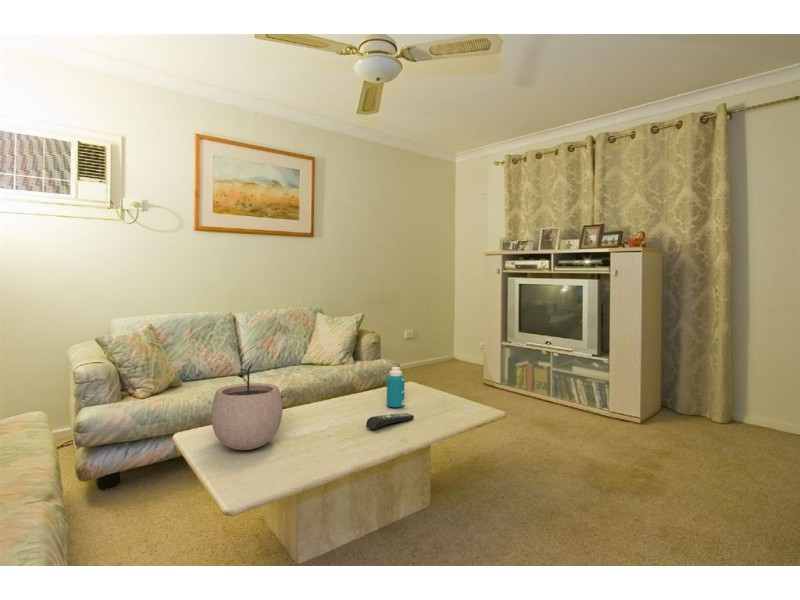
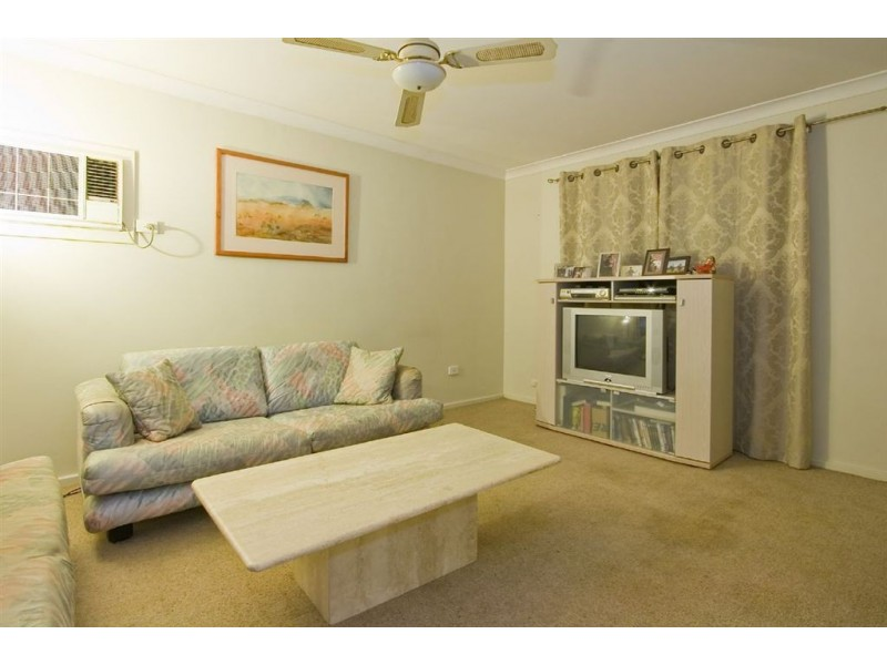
- bottle [386,366,405,408]
- plant pot [210,362,284,451]
- remote control [365,412,415,430]
